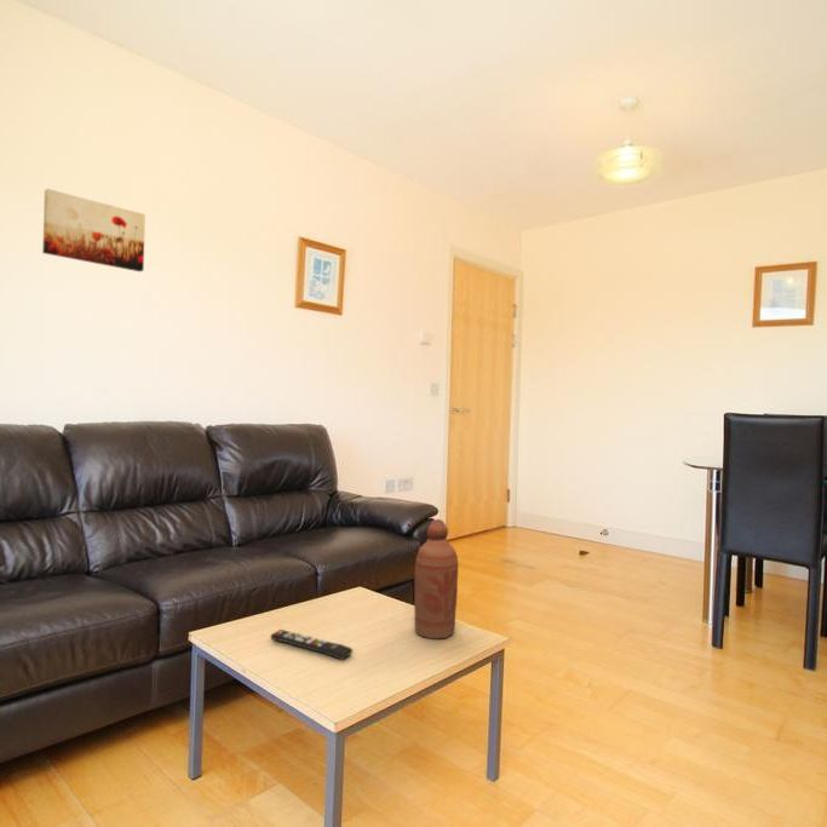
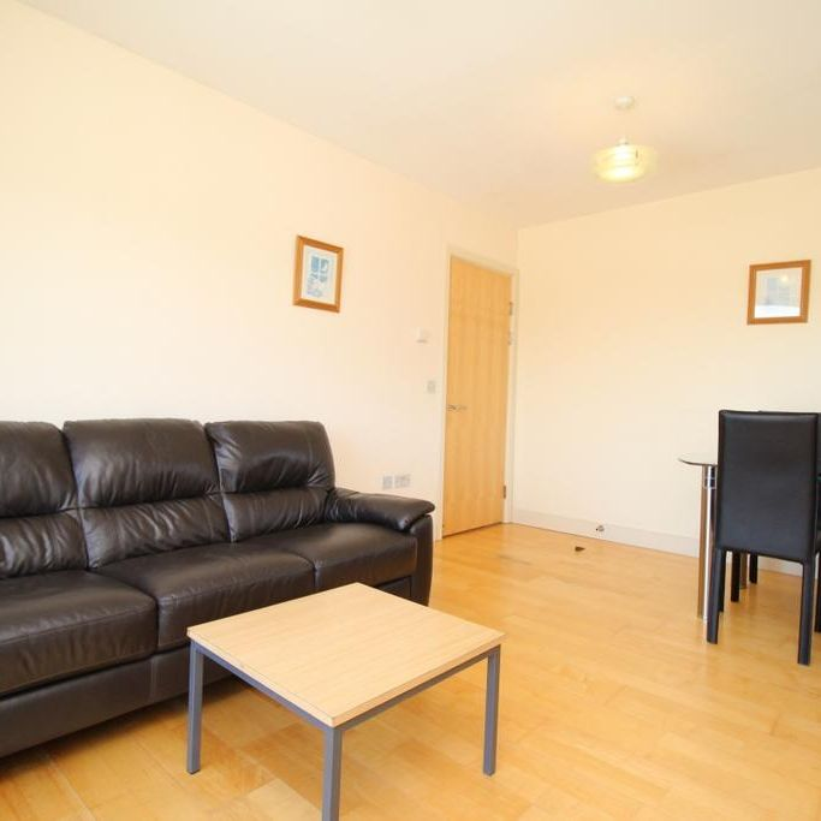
- bottle [413,518,459,641]
- wall art [41,188,147,272]
- remote control [269,628,354,661]
